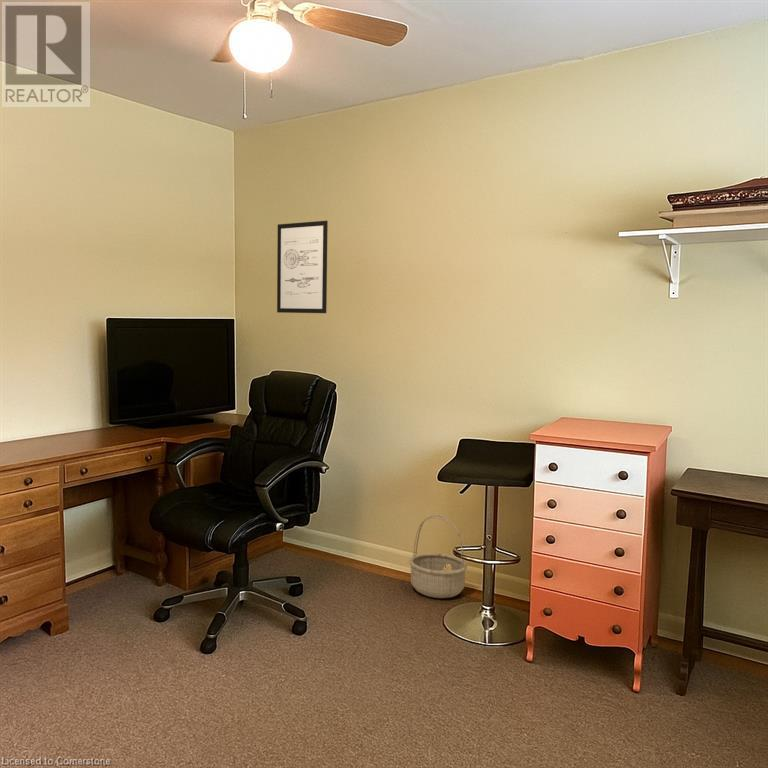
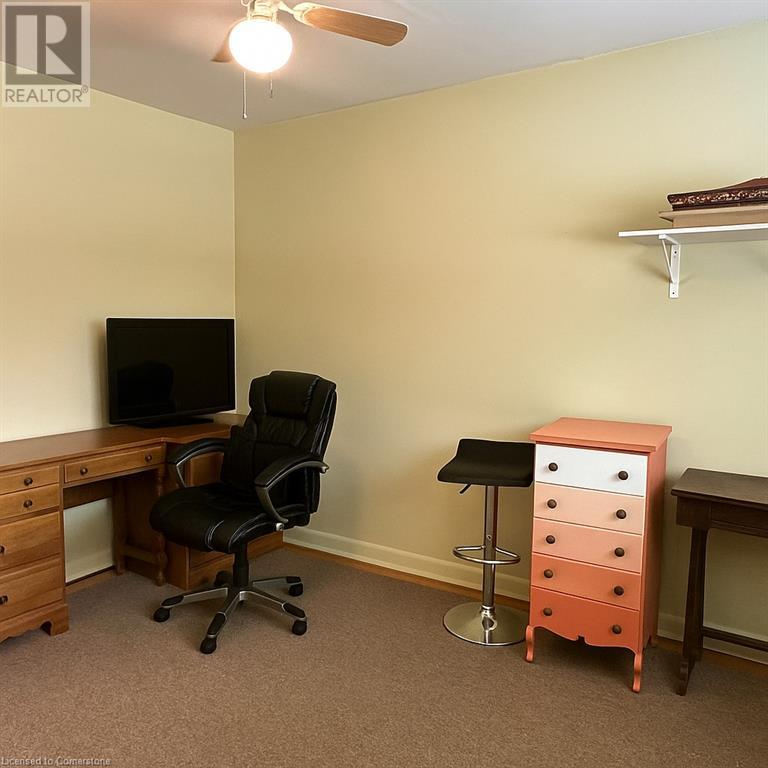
- basket [408,514,468,599]
- wall art [276,220,329,314]
